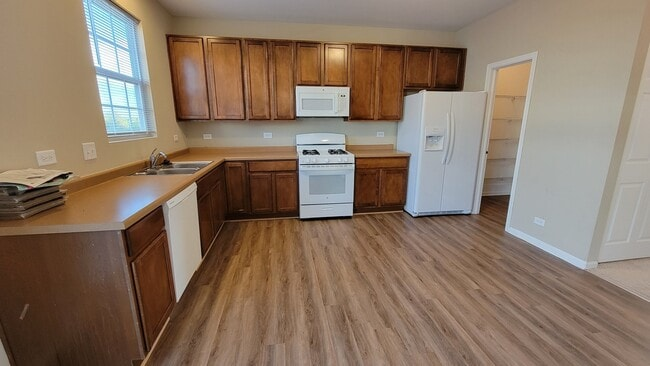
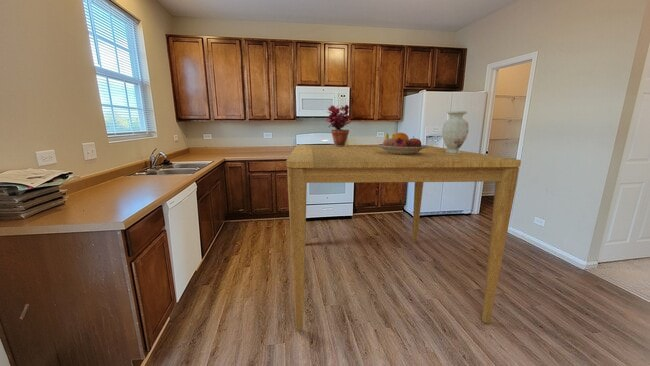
+ dining table [285,144,522,332]
+ fruit bowl [376,132,429,155]
+ vase [441,110,469,154]
+ potted plant [325,104,353,146]
